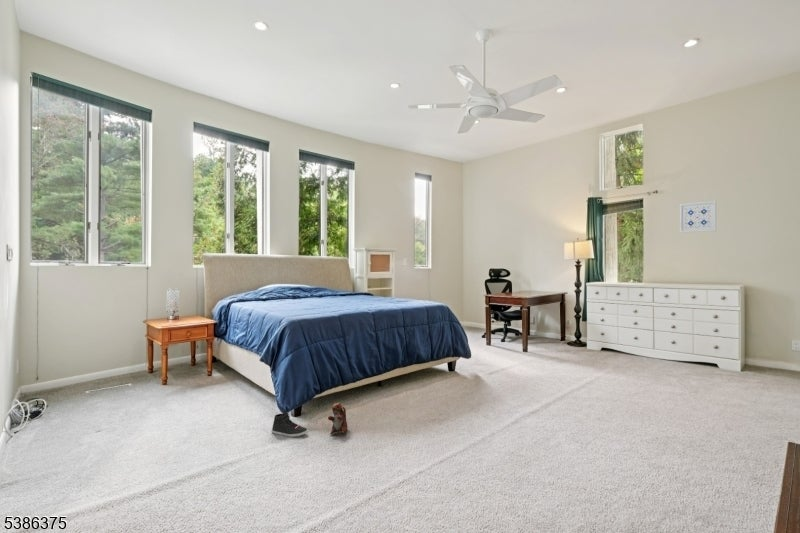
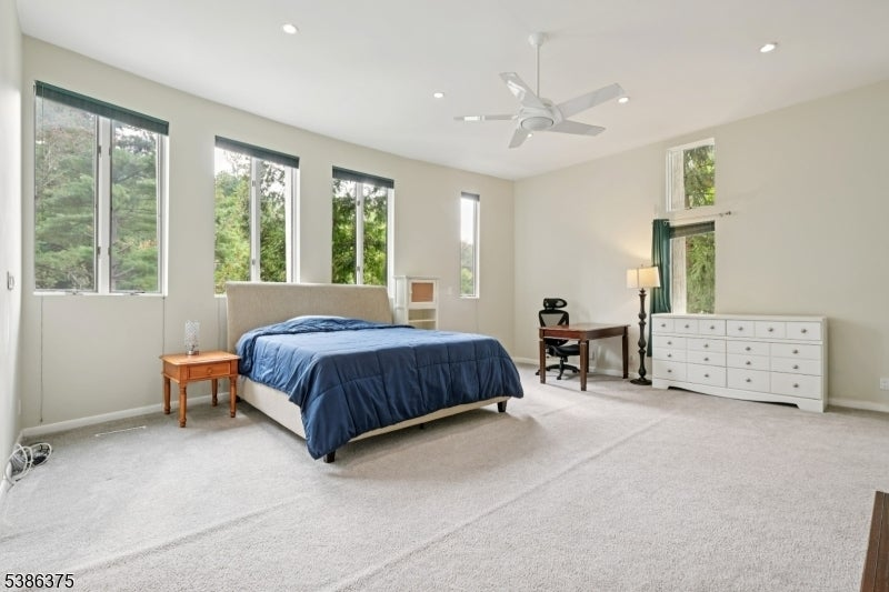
- wall art [679,200,717,234]
- plush toy [327,401,349,436]
- sneaker [271,411,309,438]
